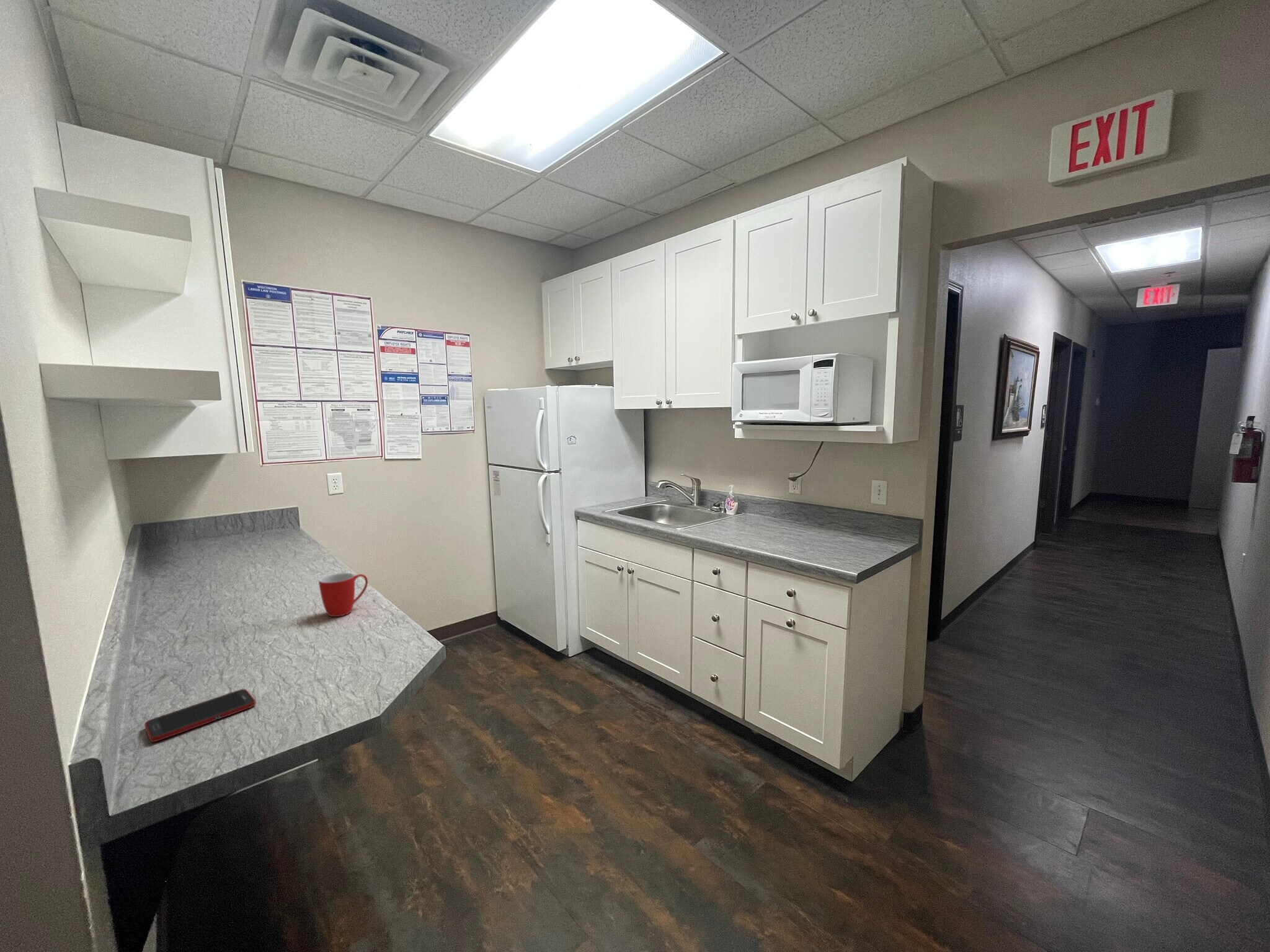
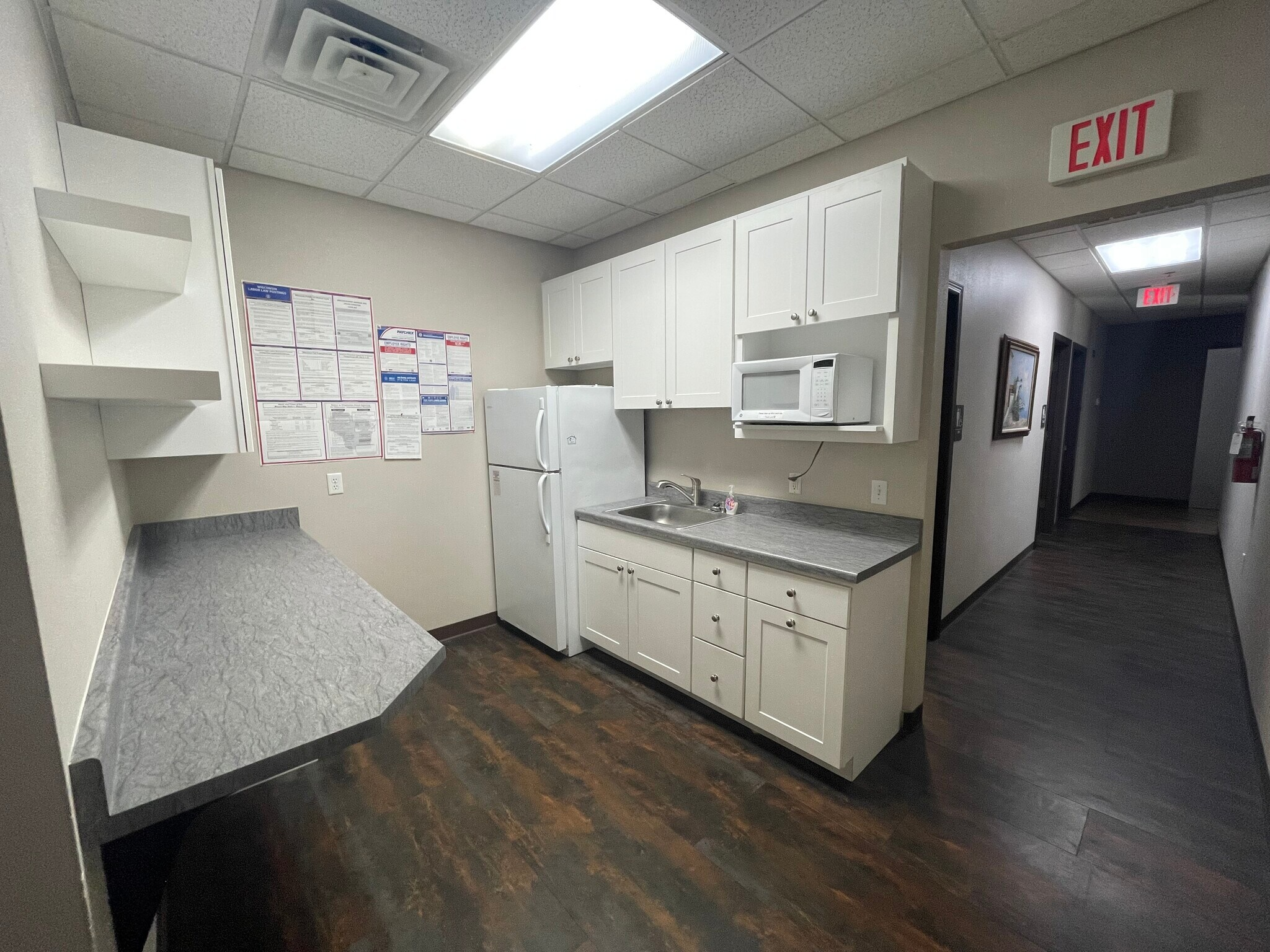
- cell phone [144,689,256,743]
- mug [318,572,368,617]
